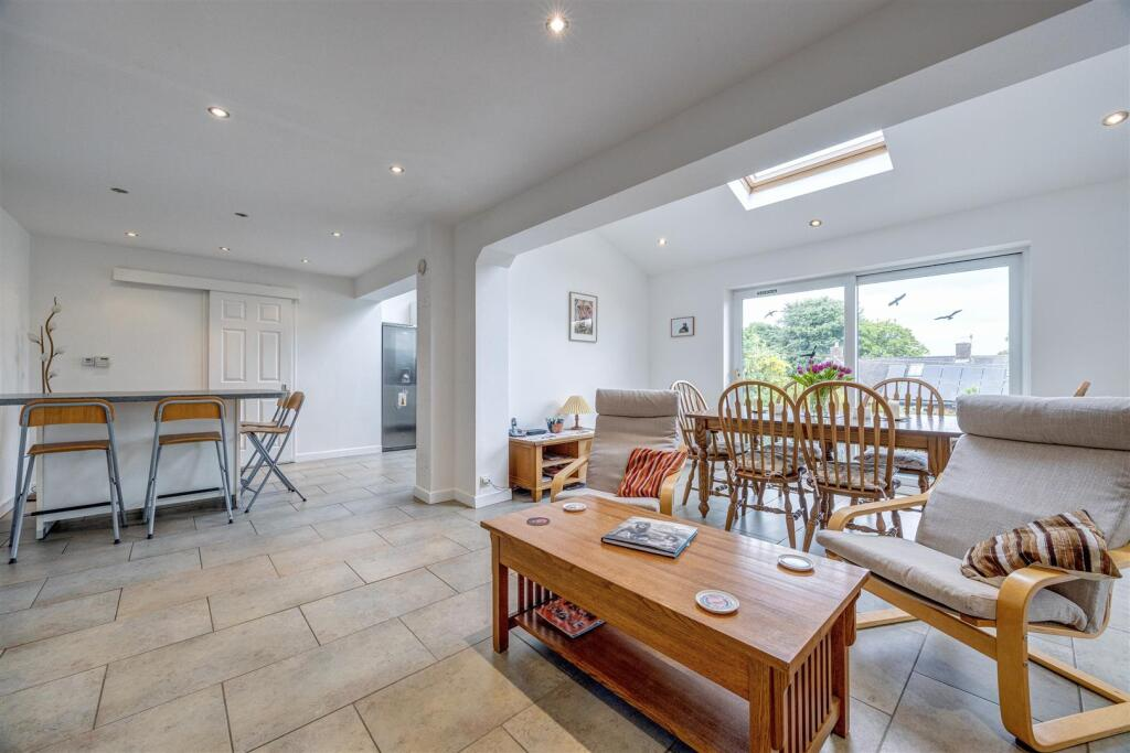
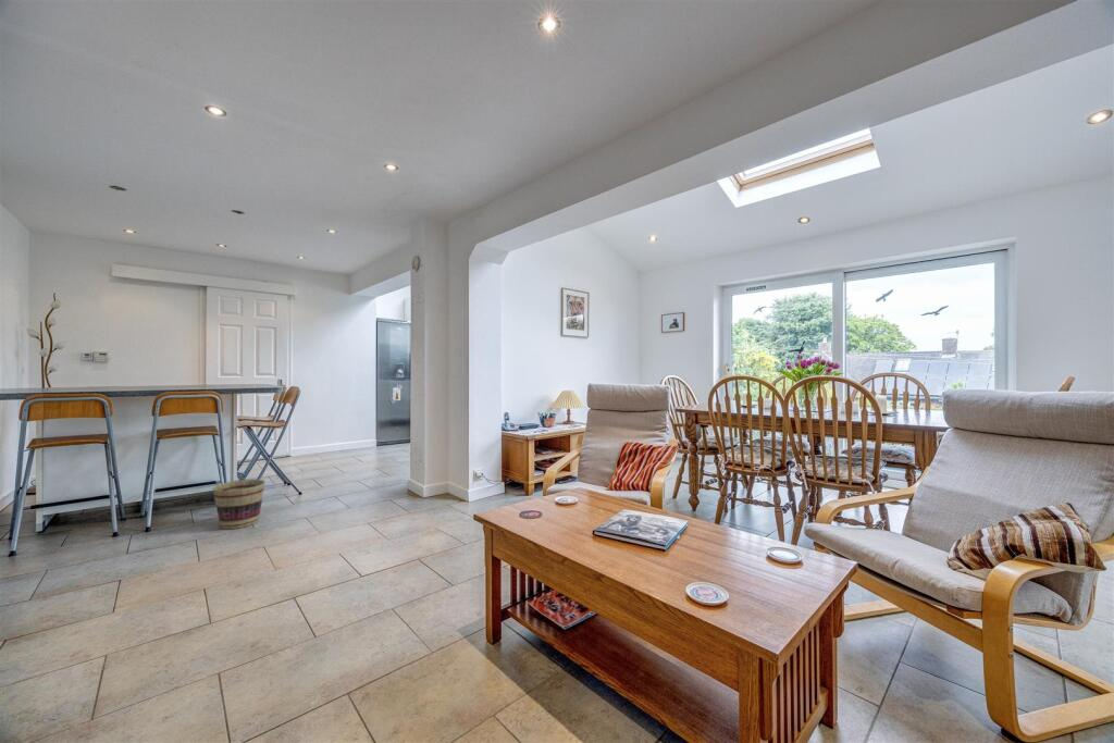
+ basket [212,479,267,530]
